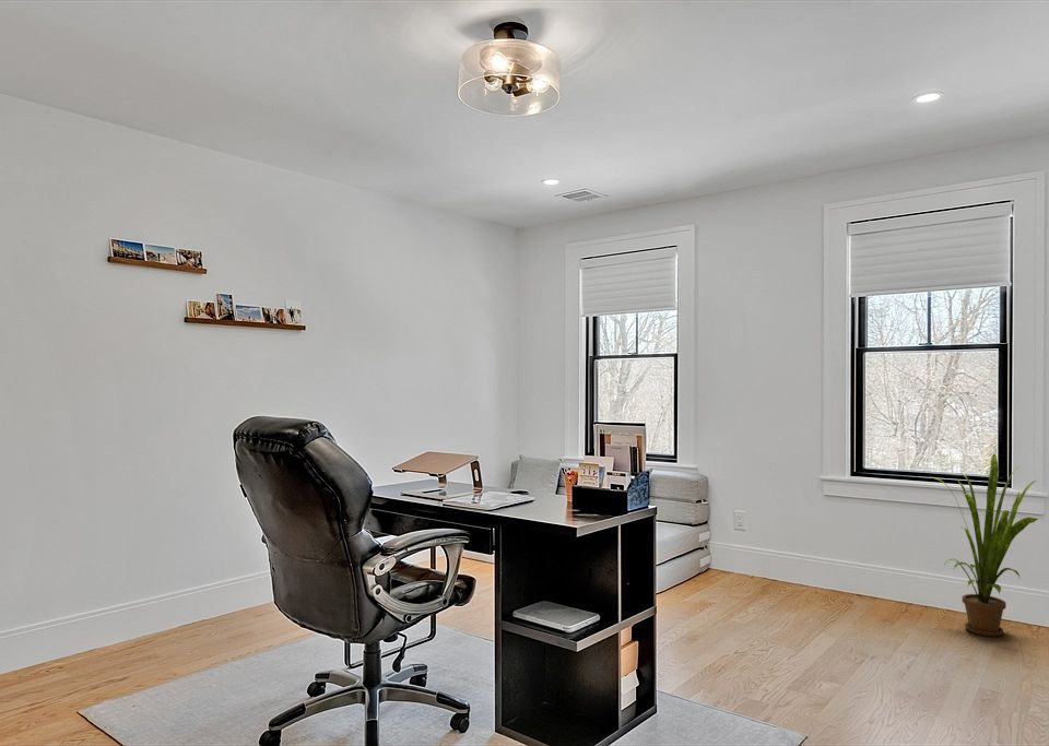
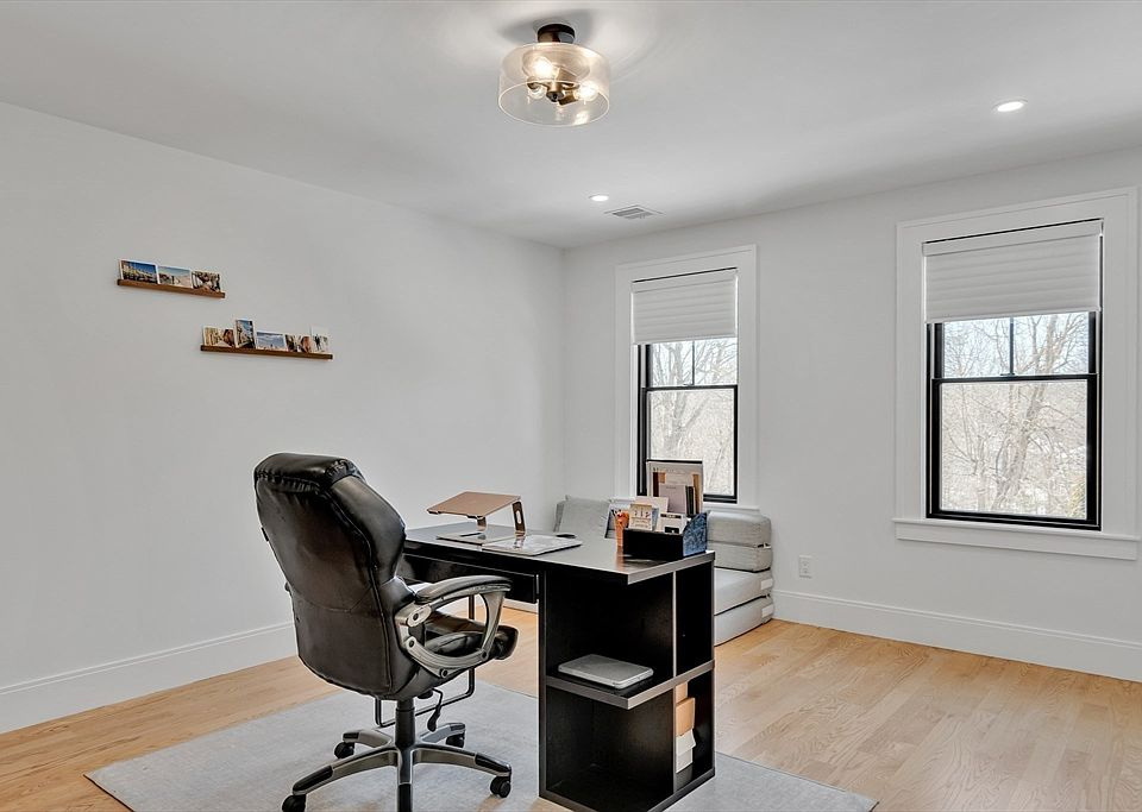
- house plant [928,452,1039,638]
